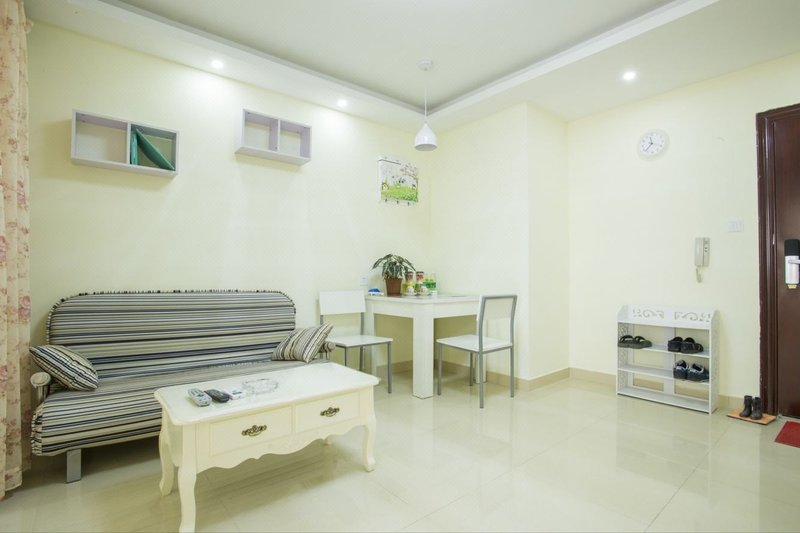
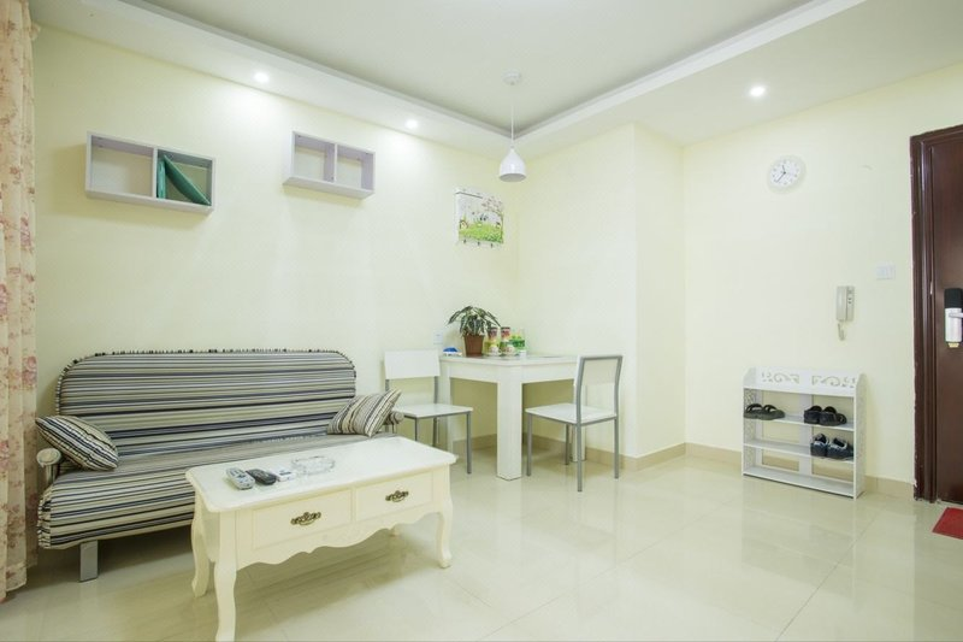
- boots [726,394,777,425]
